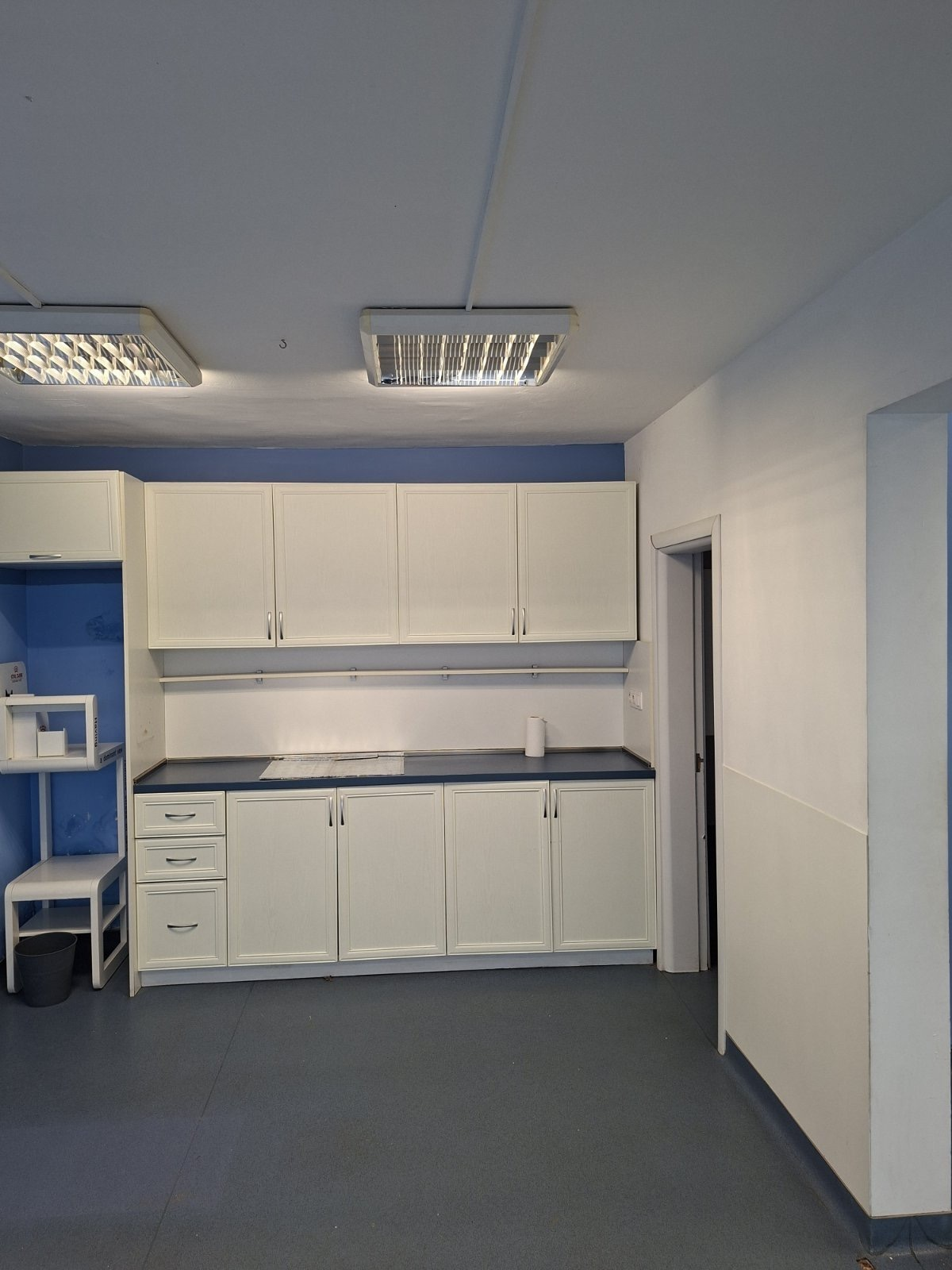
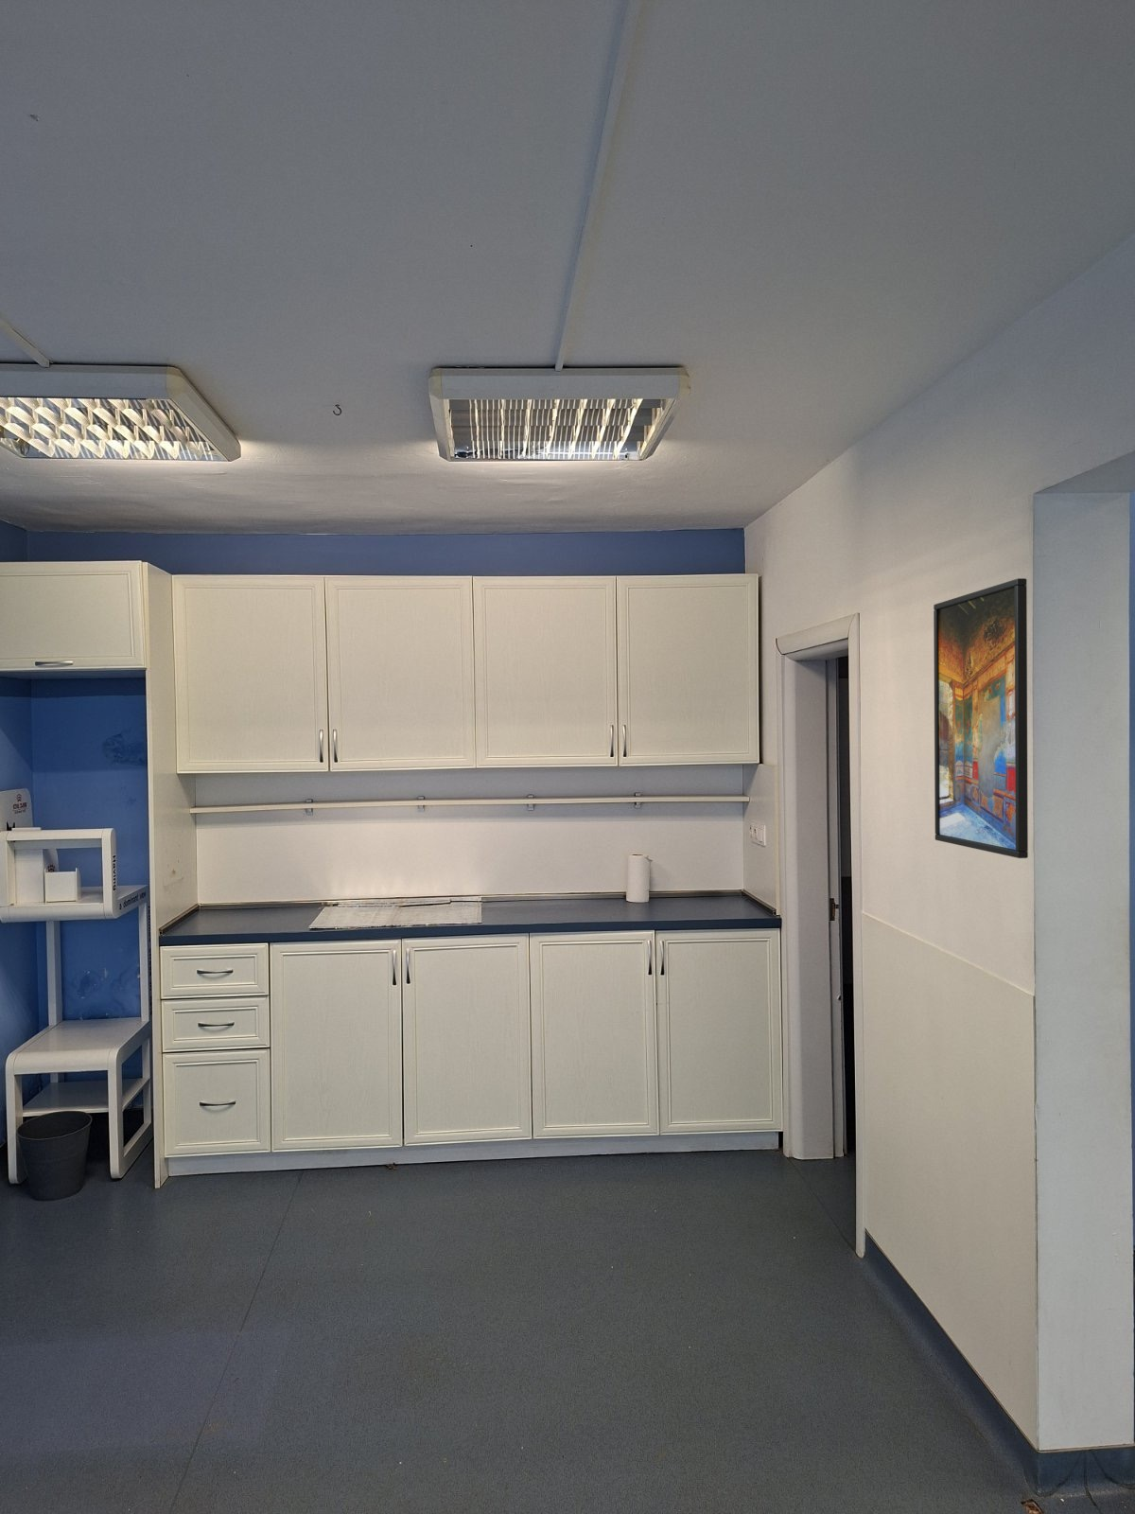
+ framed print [932,577,1029,860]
